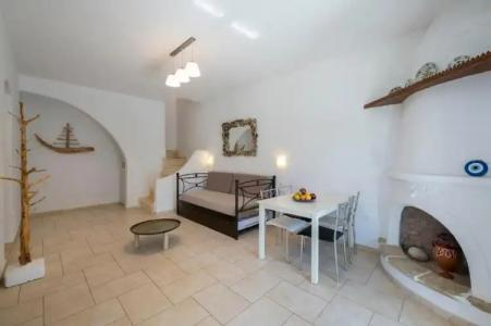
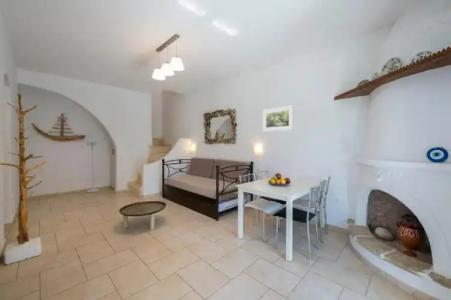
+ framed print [262,104,294,133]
+ floor lamp [81,131,103,193]
